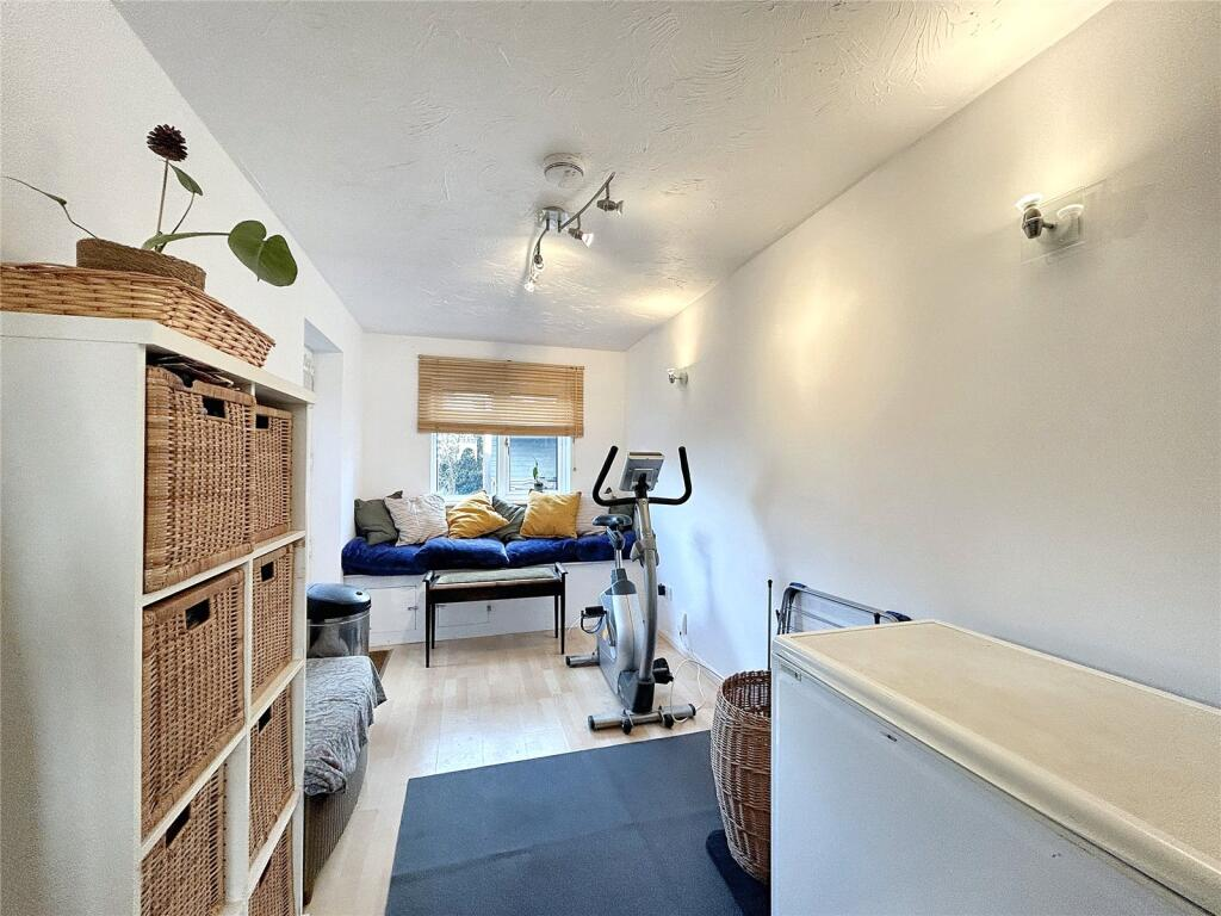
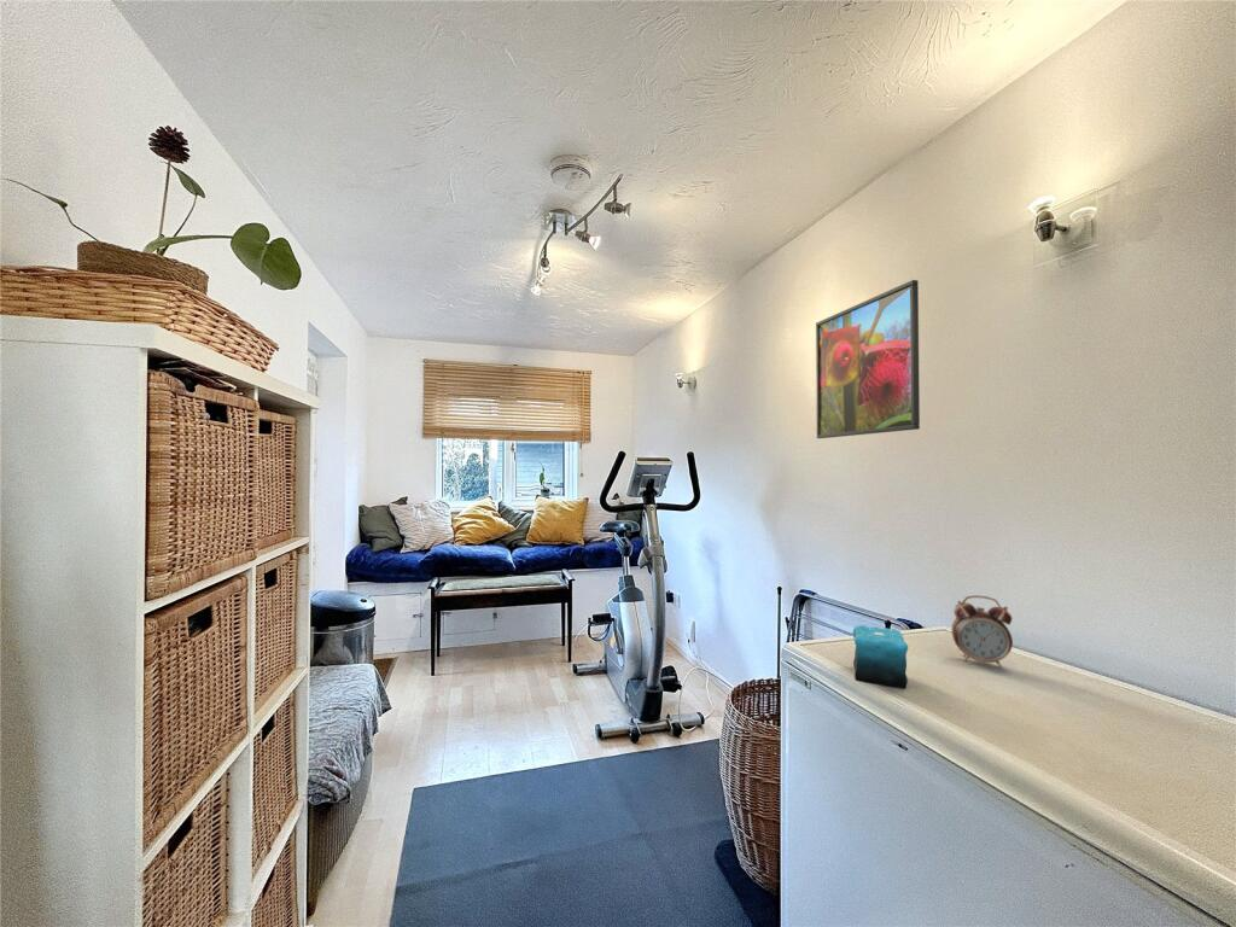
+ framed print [815,279,921,439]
+ candle [852,616,909,689]
+ alarm clock [950,595,1014,669]
